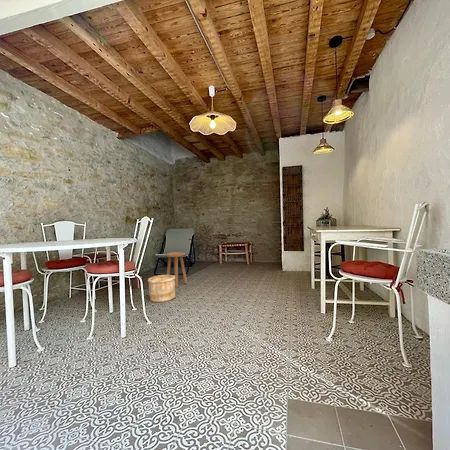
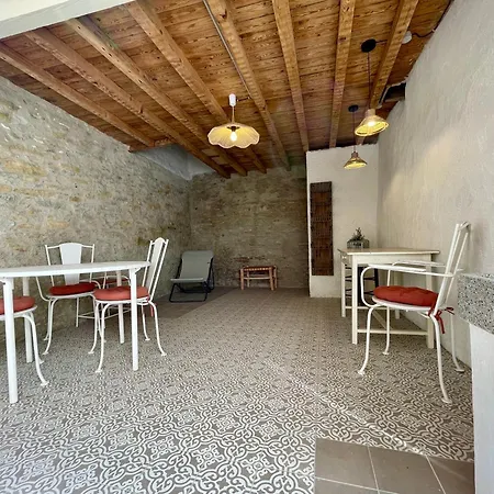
- stool [166,251,188,288]
- wooden bucket [147,274,176,303]
